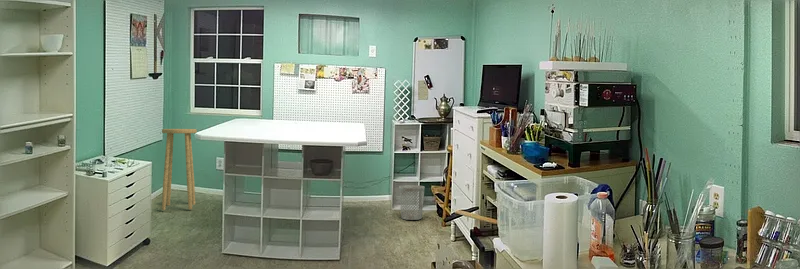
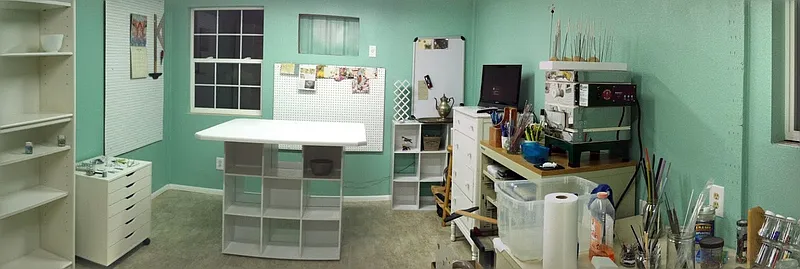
- wastebasket [398,184,426,221]
- stool [161,128,198,211]
